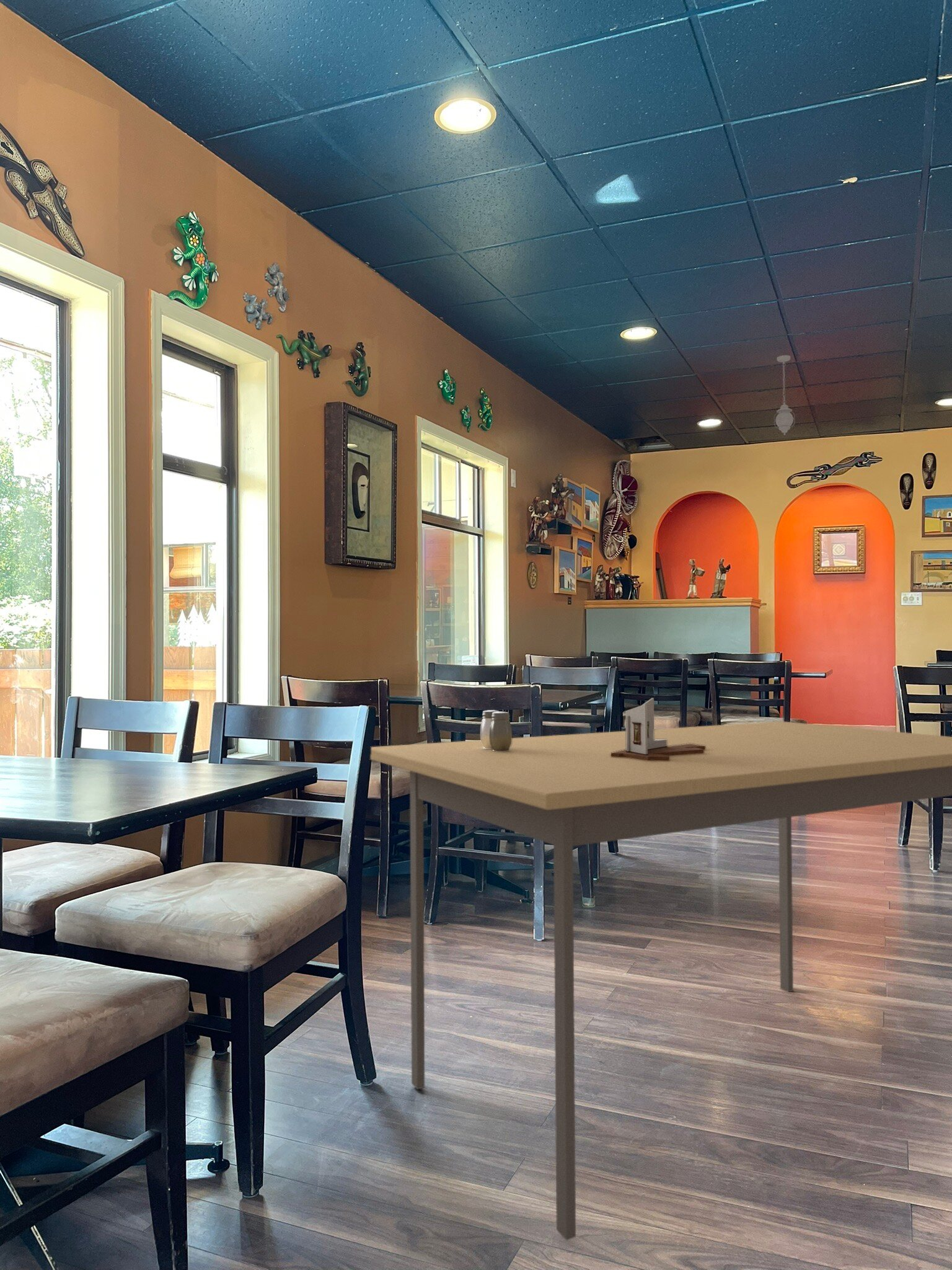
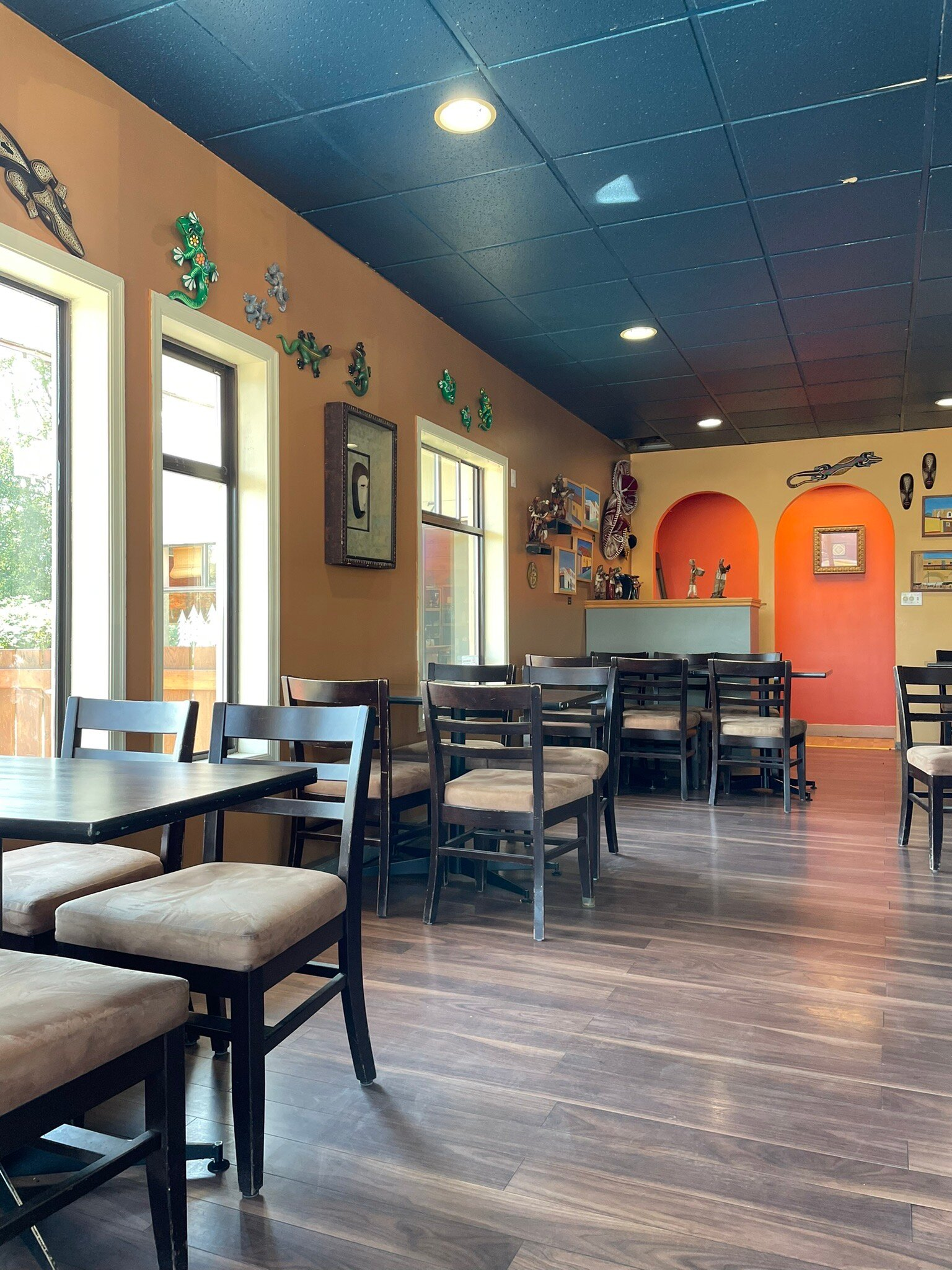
- dining table [370,721,952,1241]
- salt and pepper shaker [480,709,513,752]
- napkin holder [610,698,706,761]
- pendant light [774,355,796,436]
